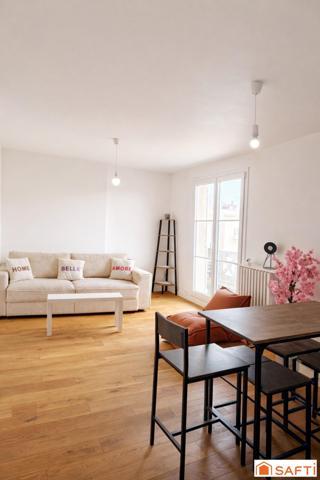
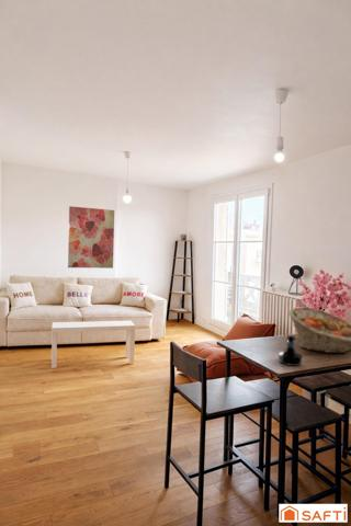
+ tequila bottle [278,334,303,367]
+ wall art [67,205,115,270]
+ fruit basket [287,306,351,354]
